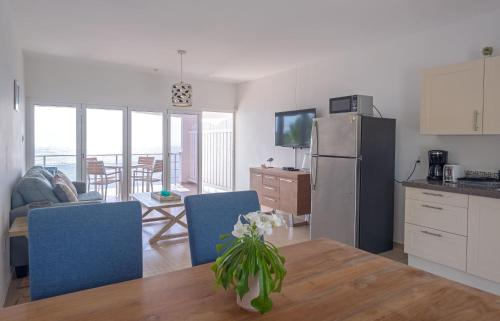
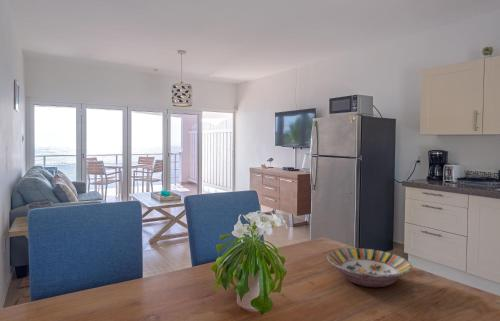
+ serving bowl [326,247,413,288]
